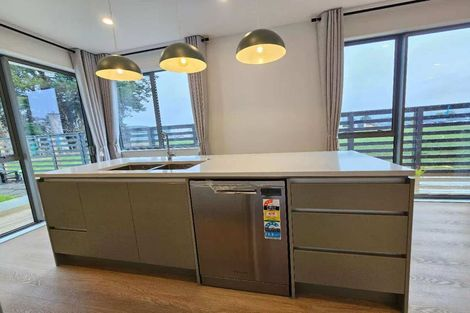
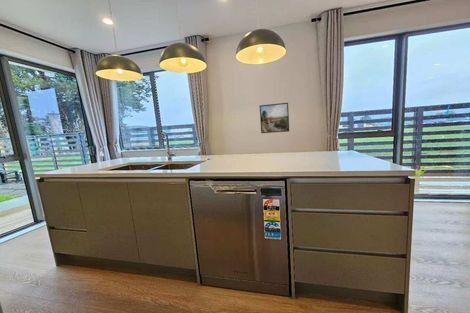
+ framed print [259,102,290,134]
